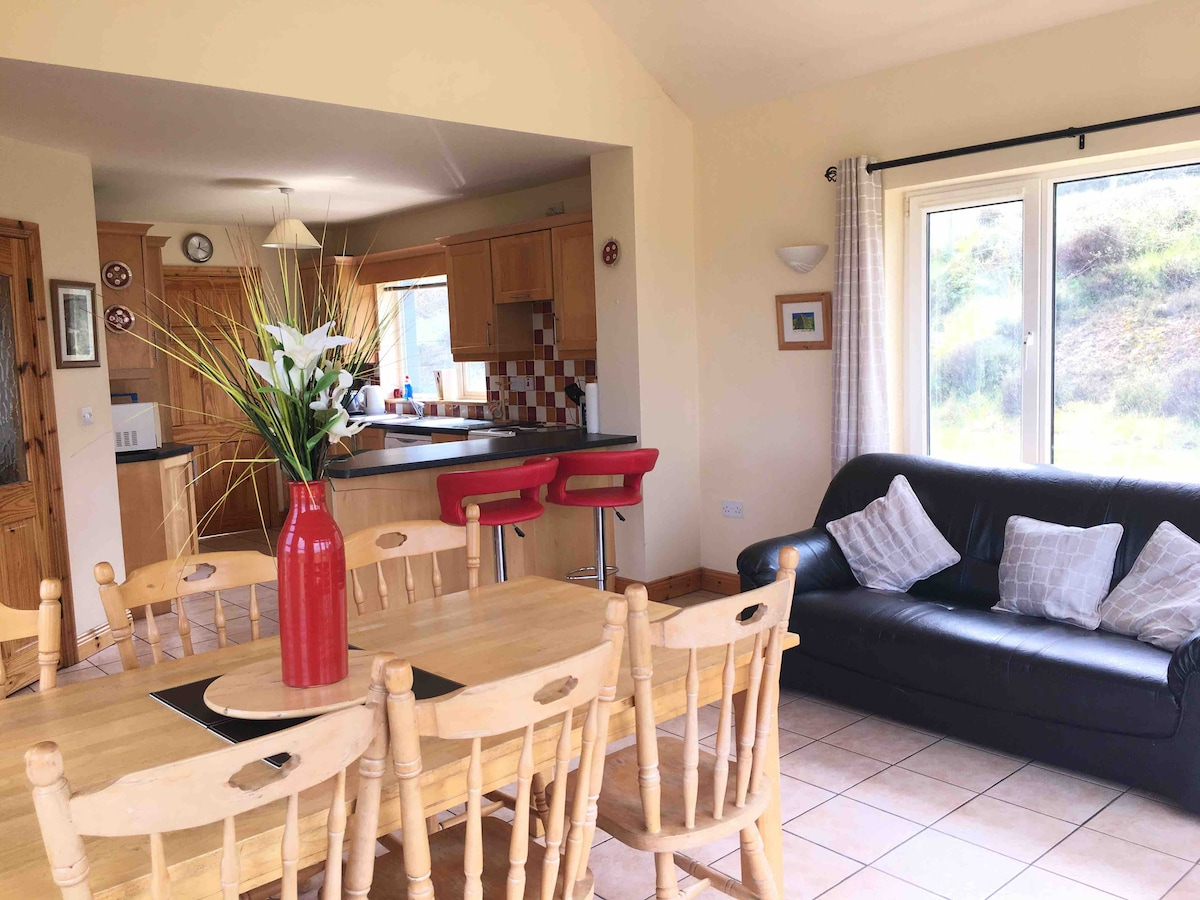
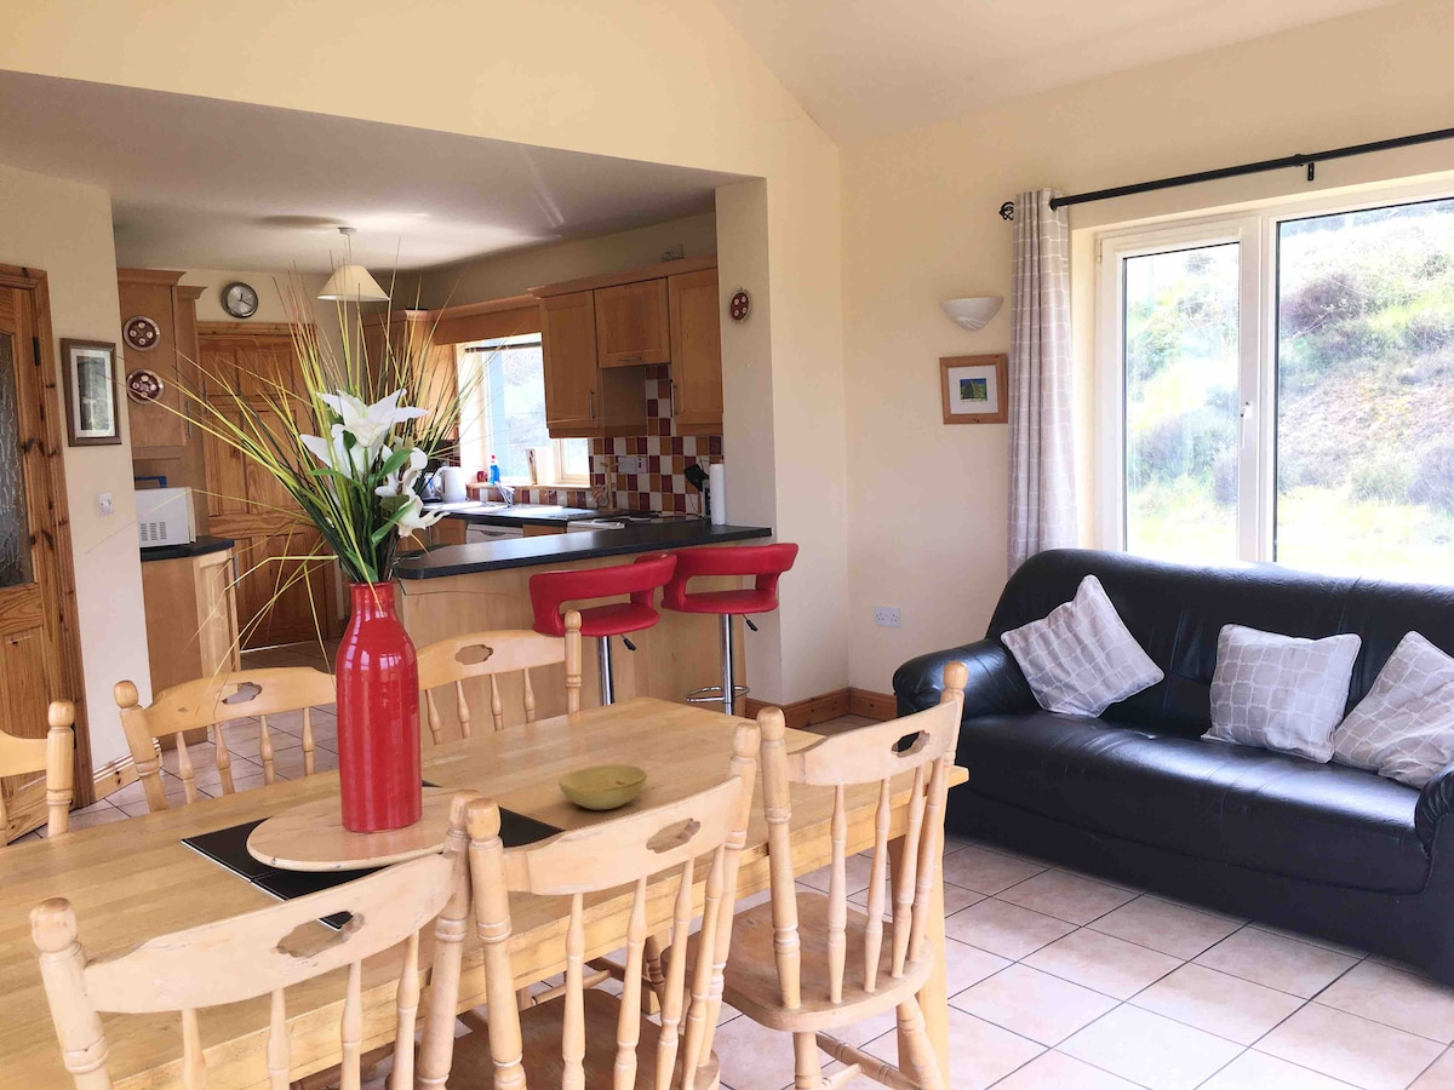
+ bowl [557,763,648,810]
